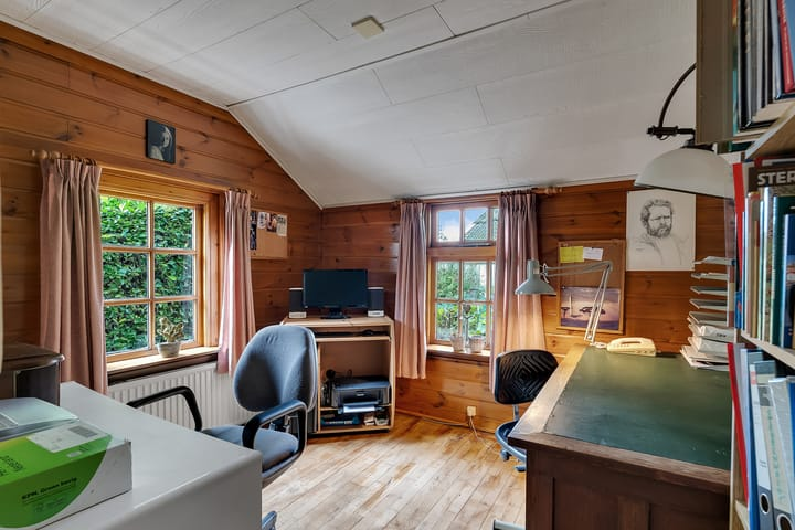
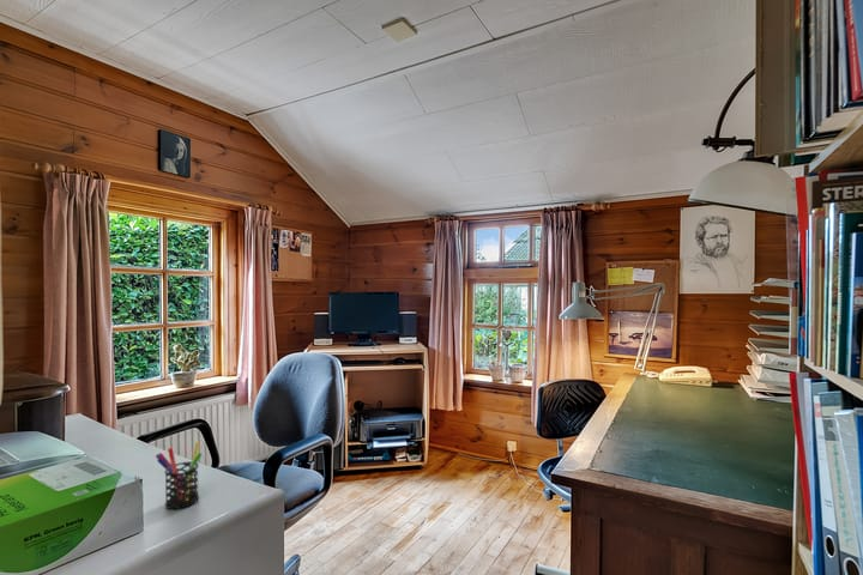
+ pen holder [155,441,203,510]
